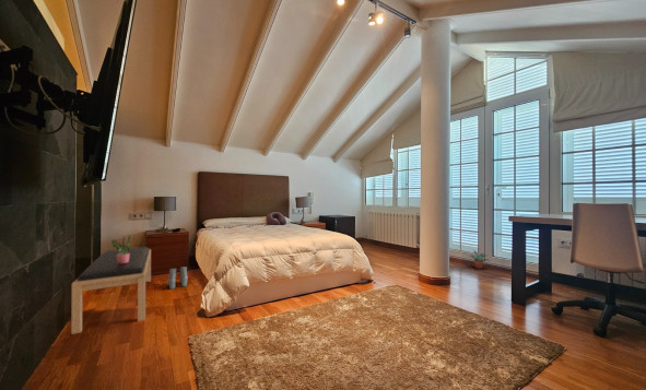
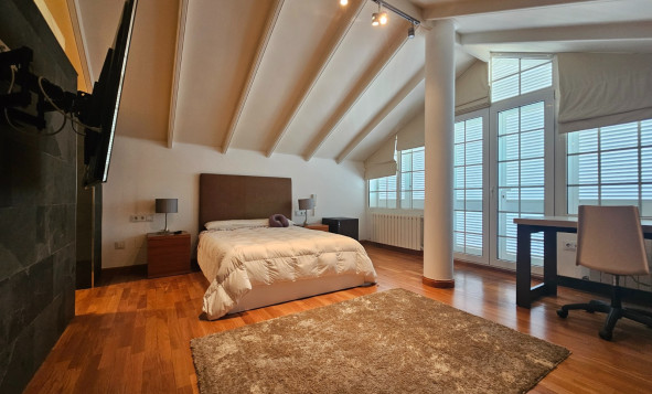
- potted plant [110,234,132,264]
- potted plant [468,249,491,270]
- bench [70,246,152,335]
- boots [166,265,189,291]
